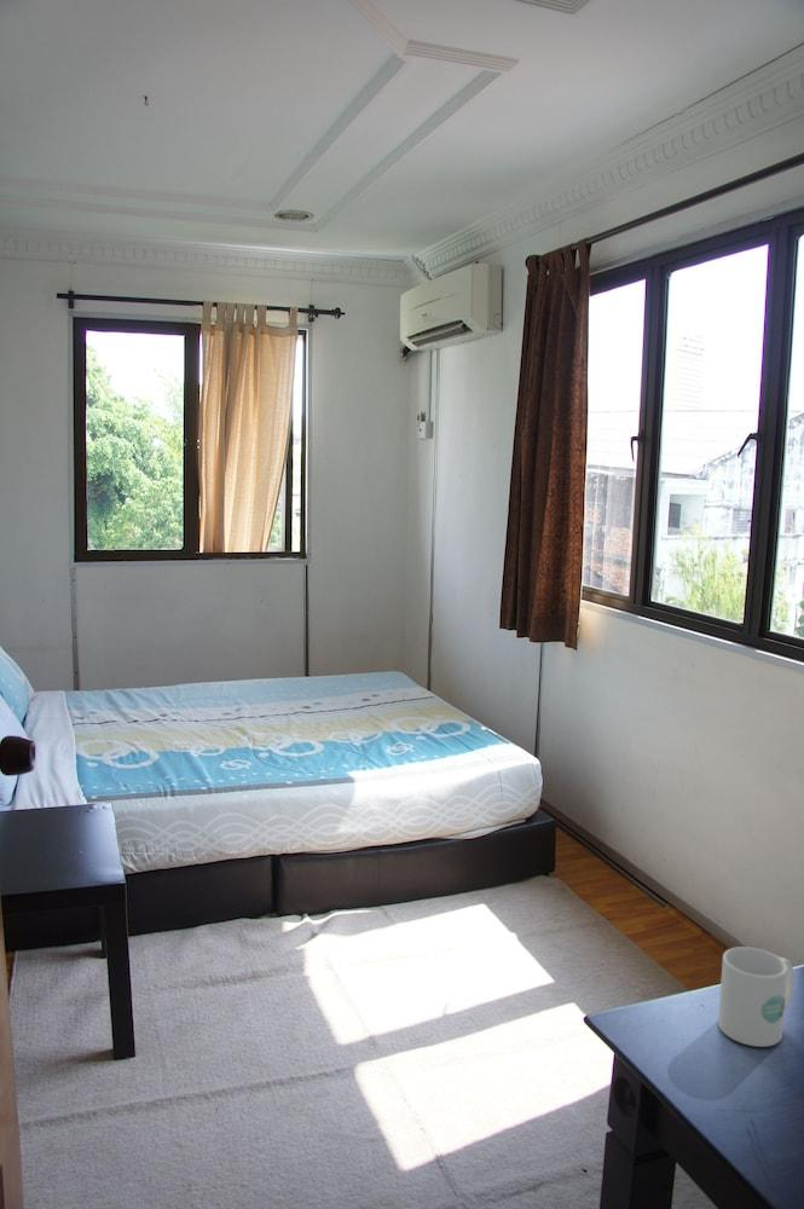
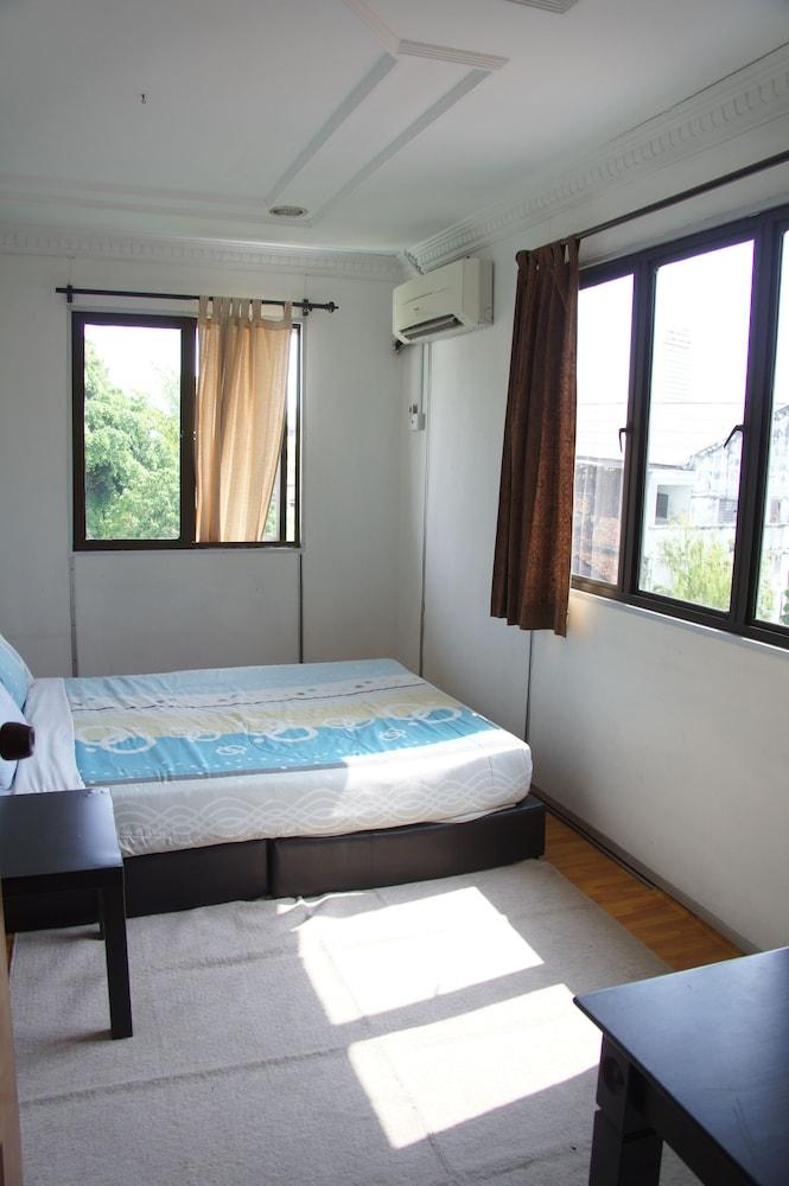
- mug [717,945,796,1048]
